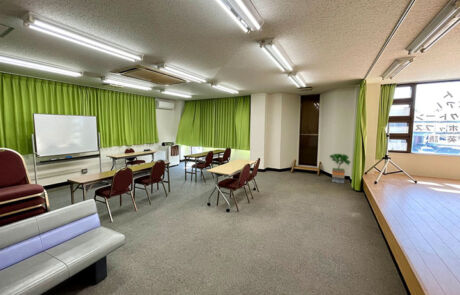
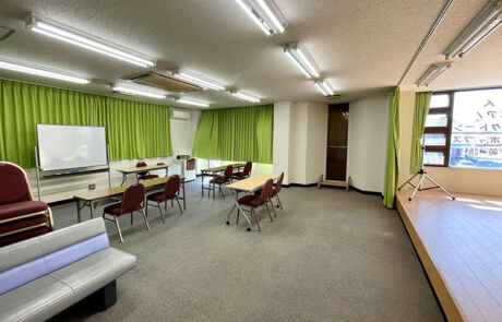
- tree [329,153,352,184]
